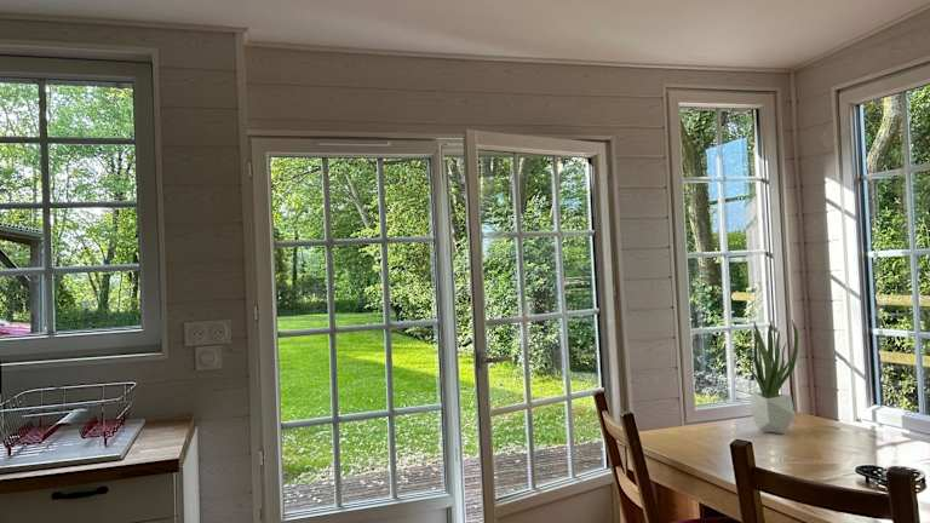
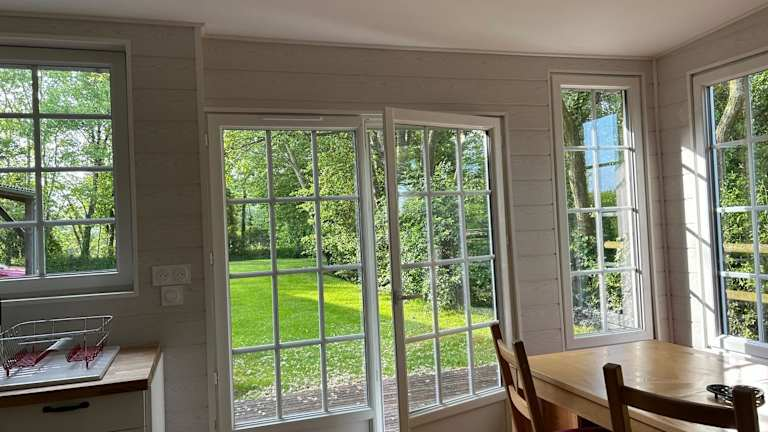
- potted plant [742,318,799,435]
